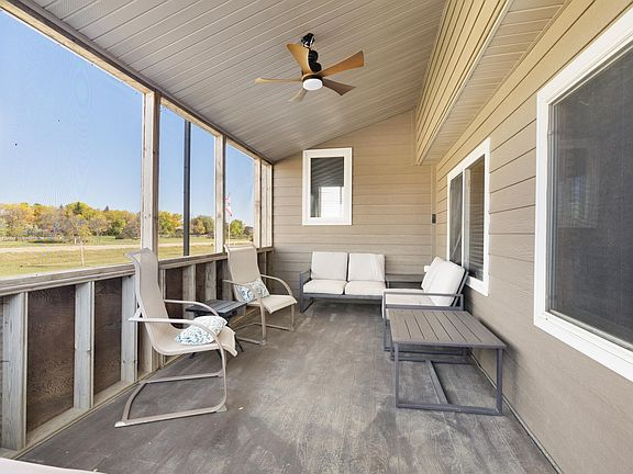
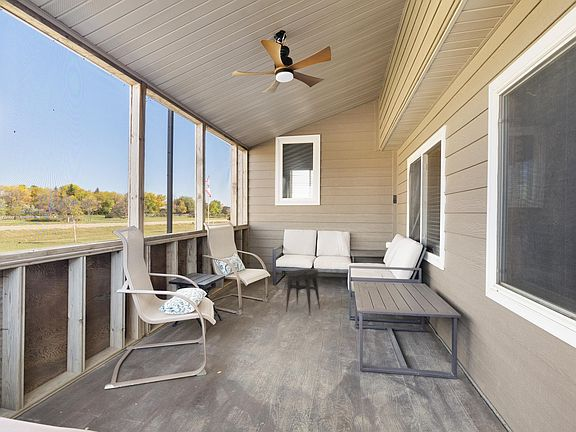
+ side table [285,268,321,315]
